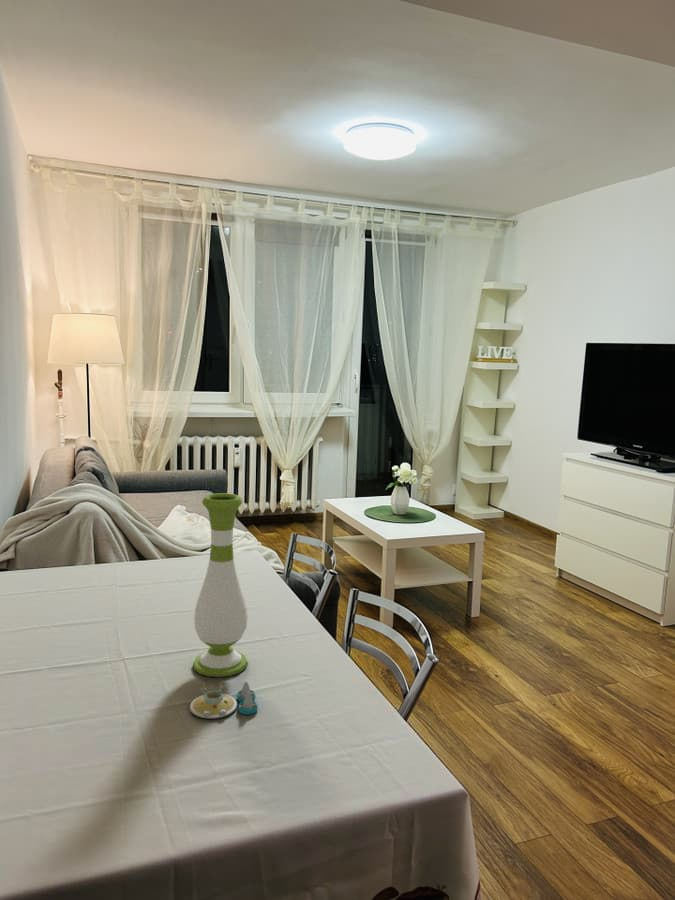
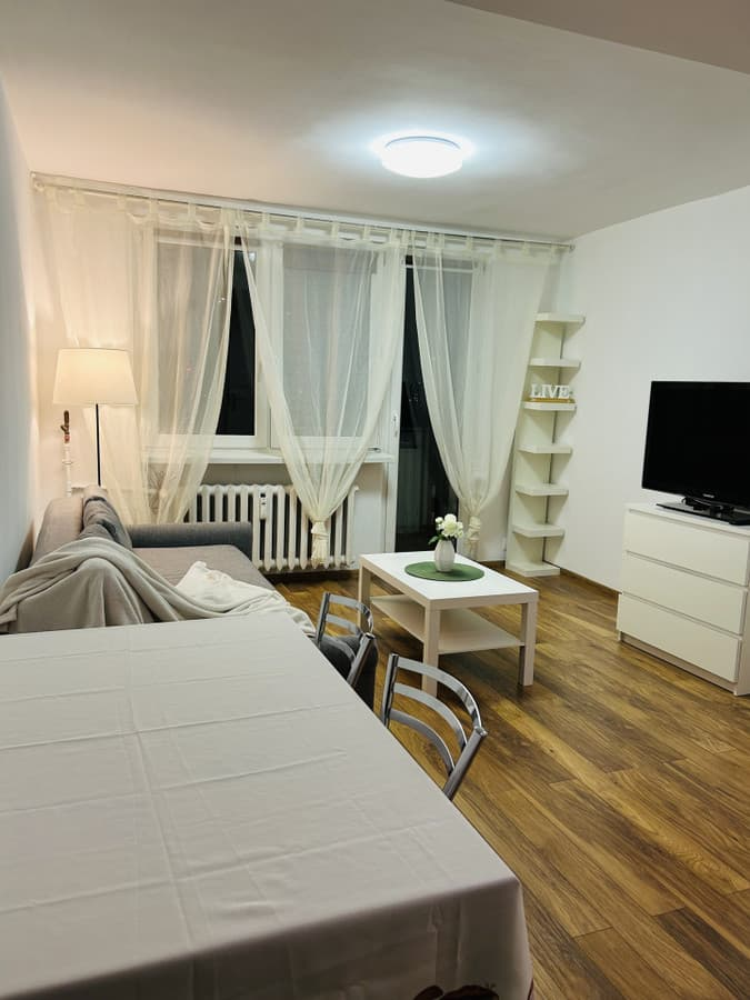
- salt and pepper shaker set [189,680,259,719]
- vase [192,492,249,678]
